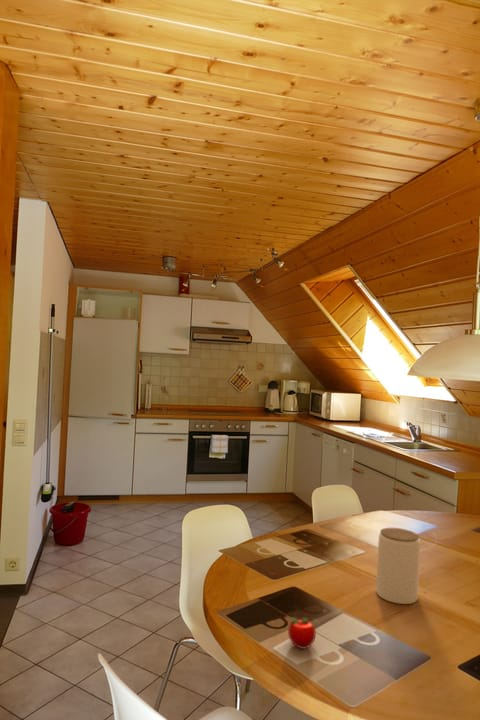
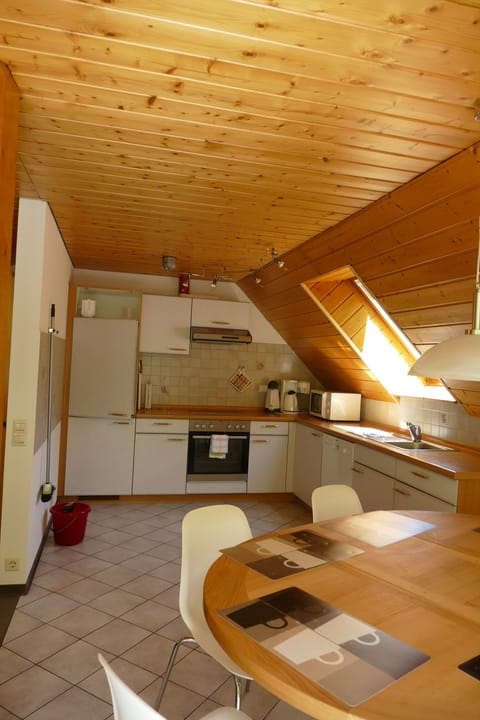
- apple [286,616,317,650]
- jar [375,527,421,605]
